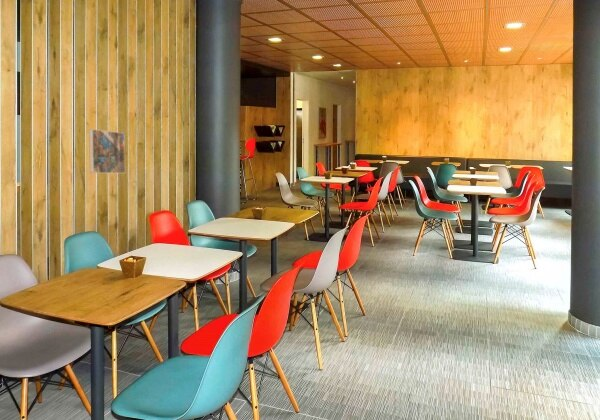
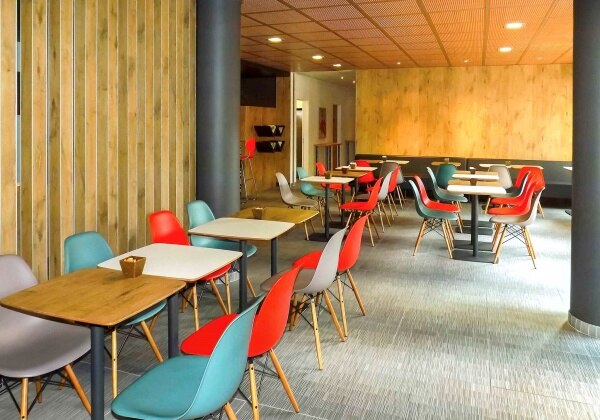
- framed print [88,128,126,174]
